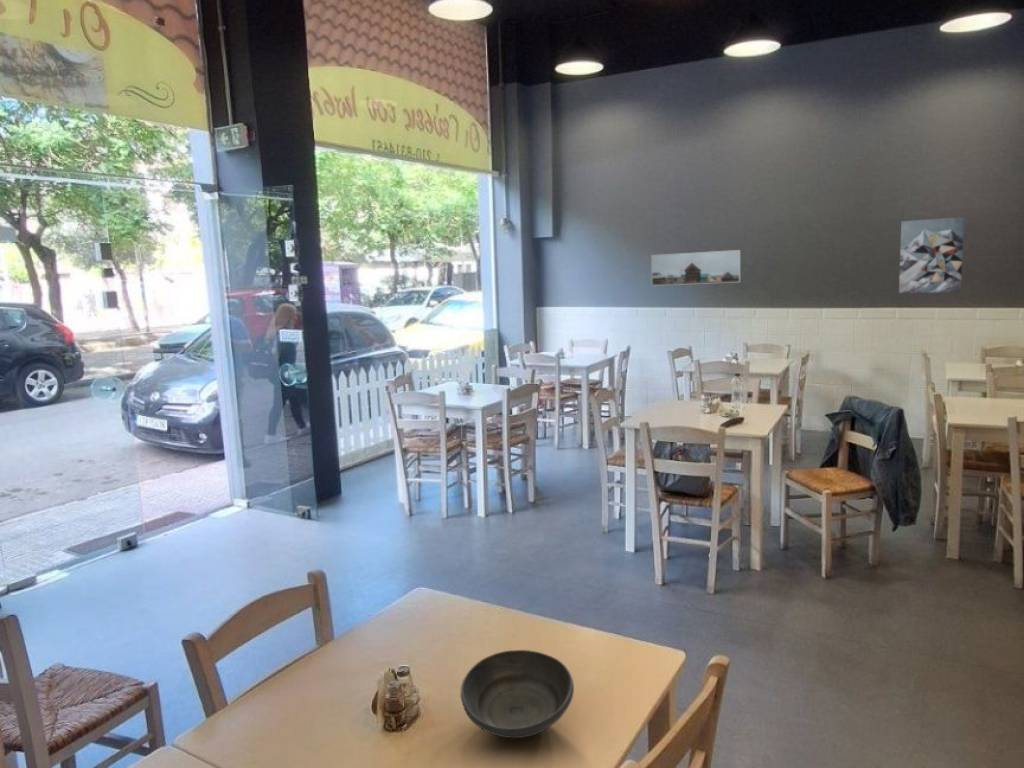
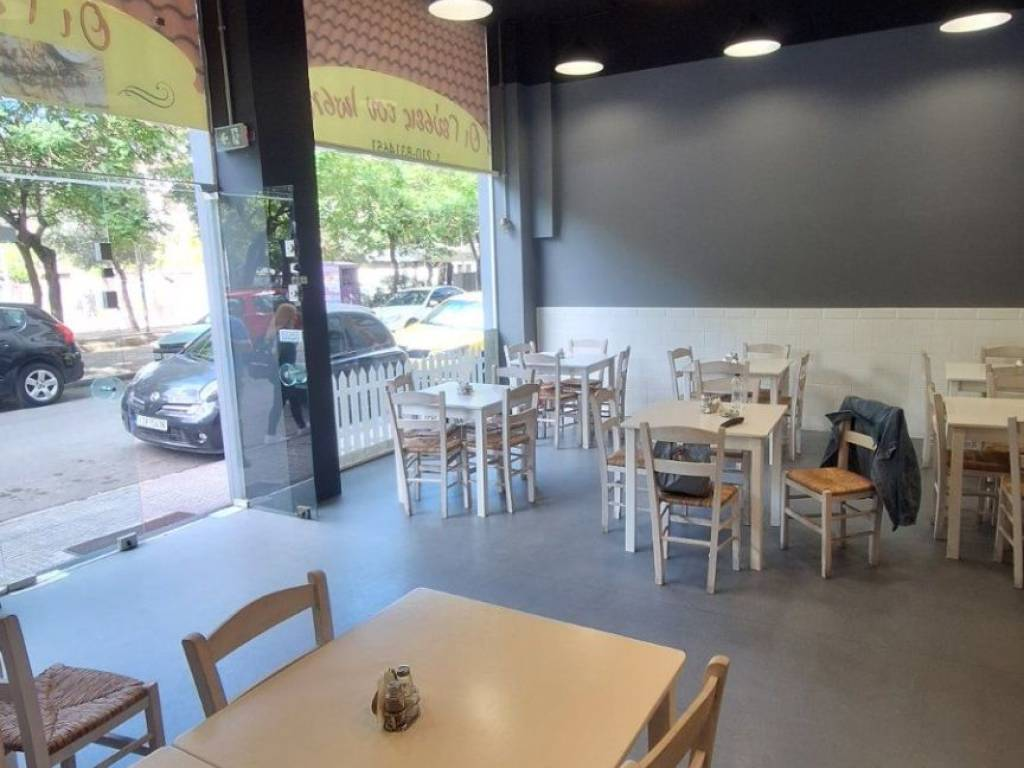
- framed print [650,249,741,287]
- wall art [898,216,965,294]
- bowl [459,649,575,739]
